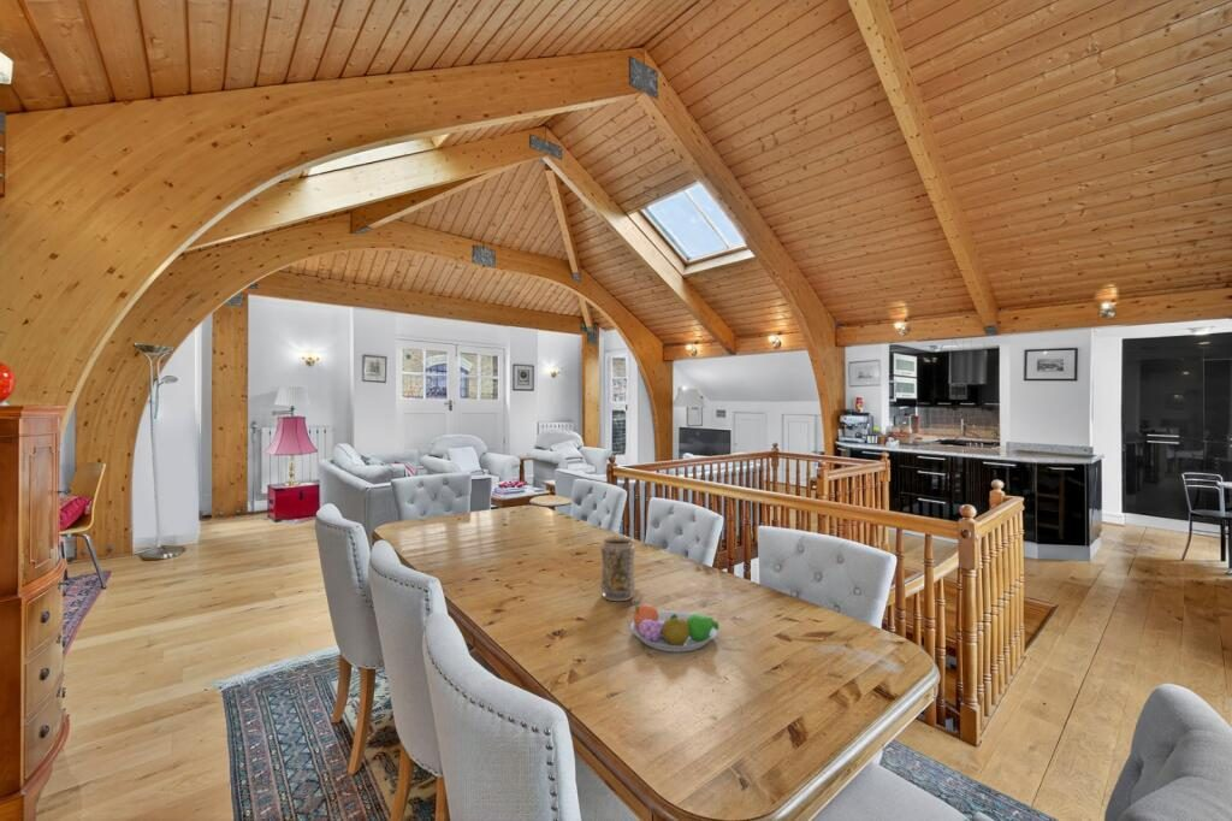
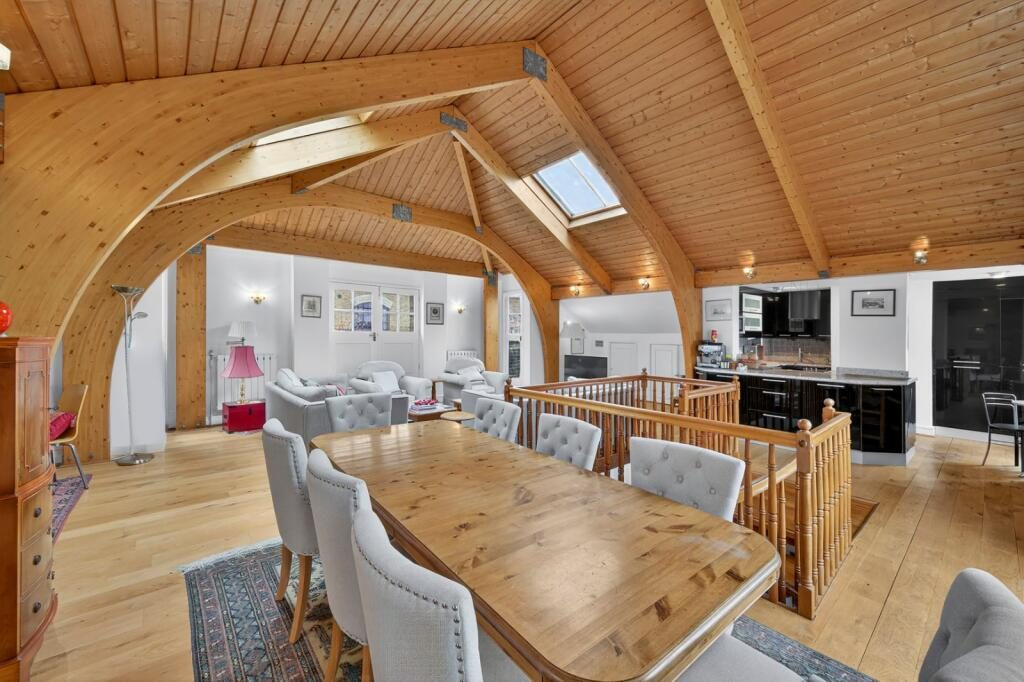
- fruit bowl [629,602,721,654]
- vase [599,536,636,602]
